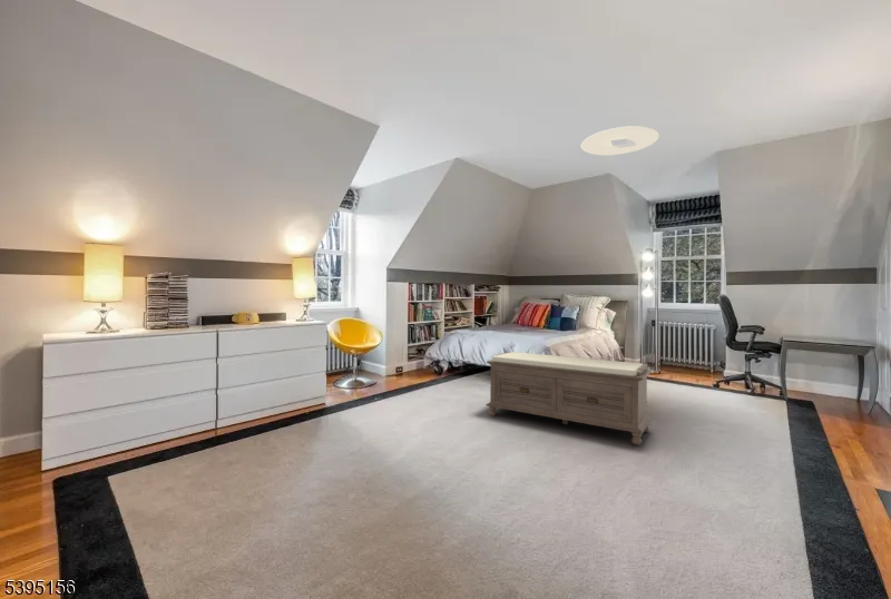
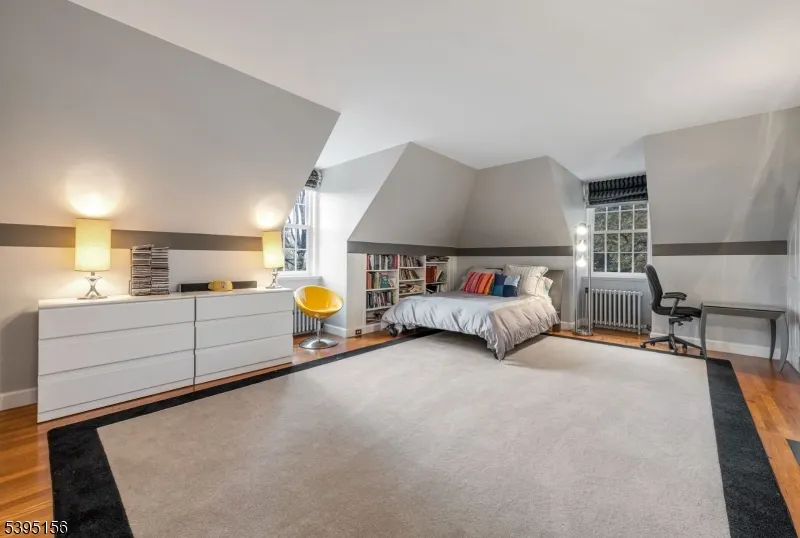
- bench [484,351,653,445]
- ceiling light [580,125,660,156]
